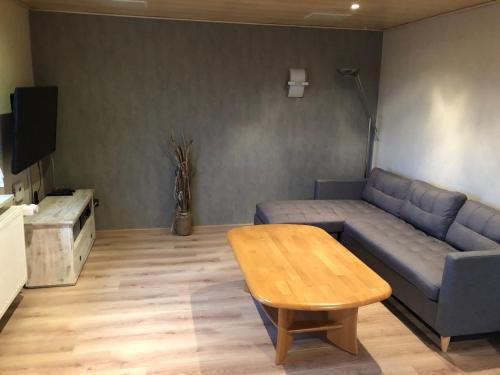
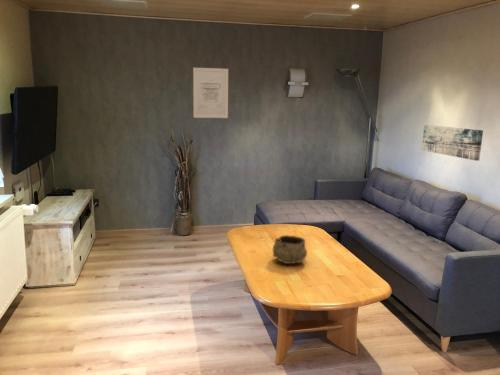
+ wall art [421,124,484,162]
+ decorative bowl [272,234,308,265]
+ wall art [192,67,229,119]
